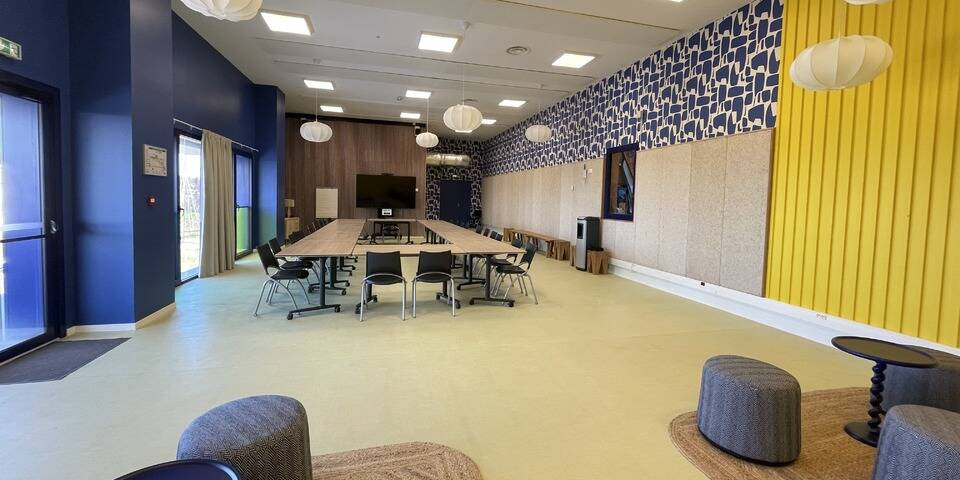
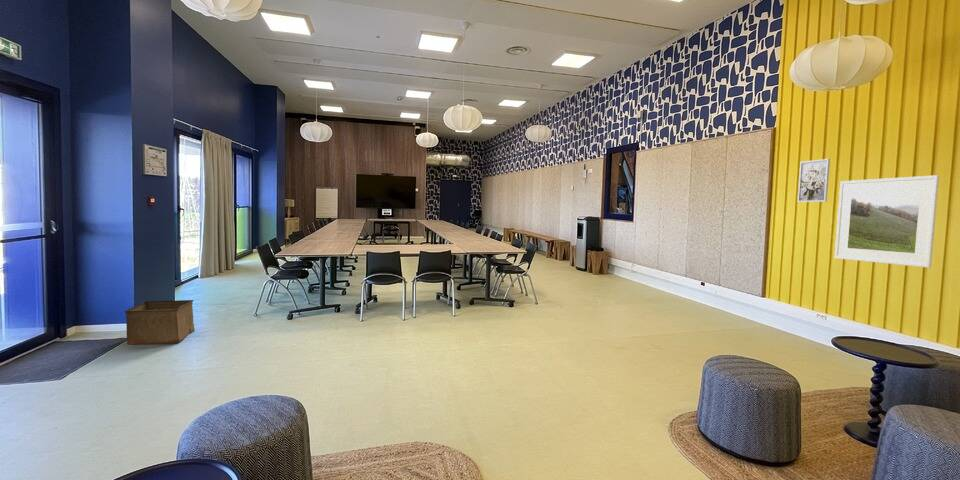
+ wall art [797,158,831,203]
+ storage bin [124,299,196,346]
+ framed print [834,174,940,269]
